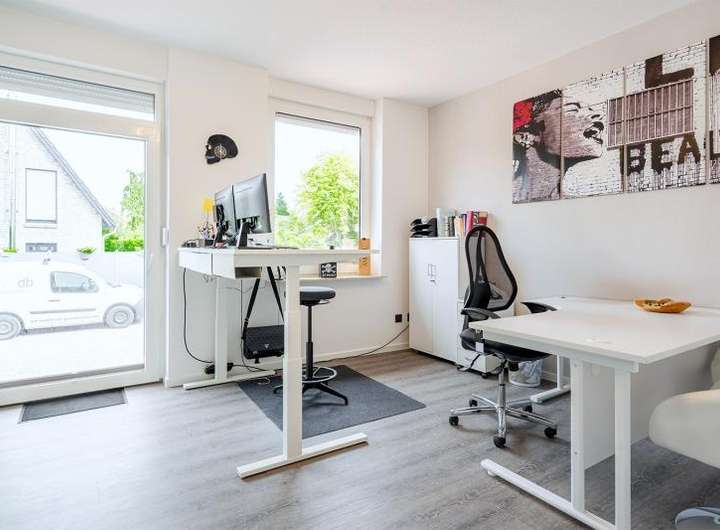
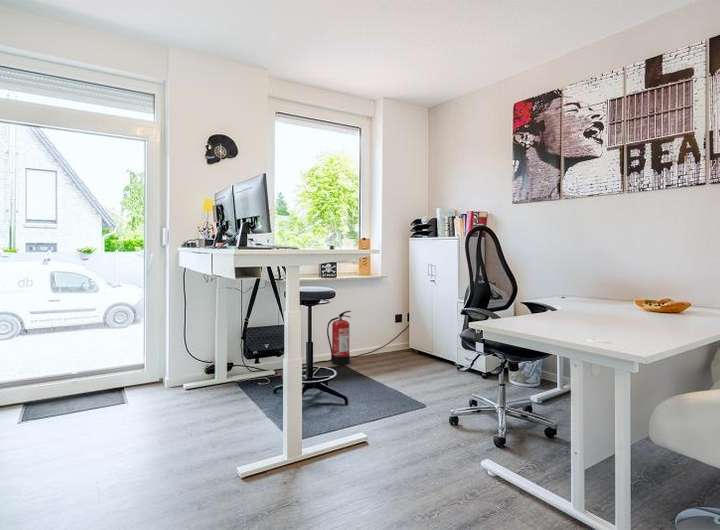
+ fire extinguisher [326,310,352,366]
